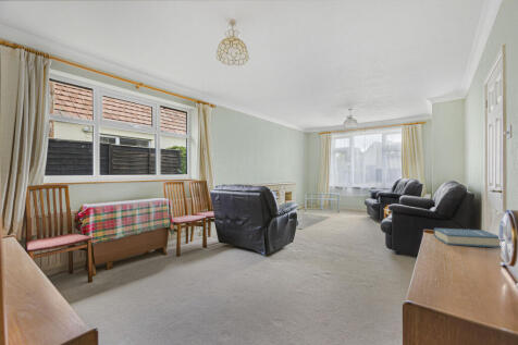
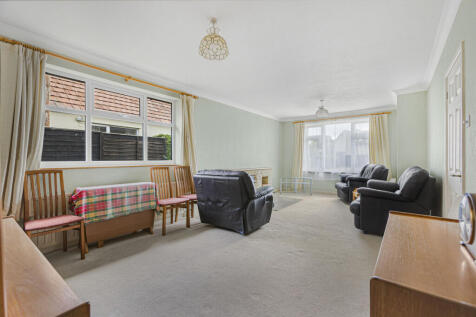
- hardback book [433,227,502,248]
